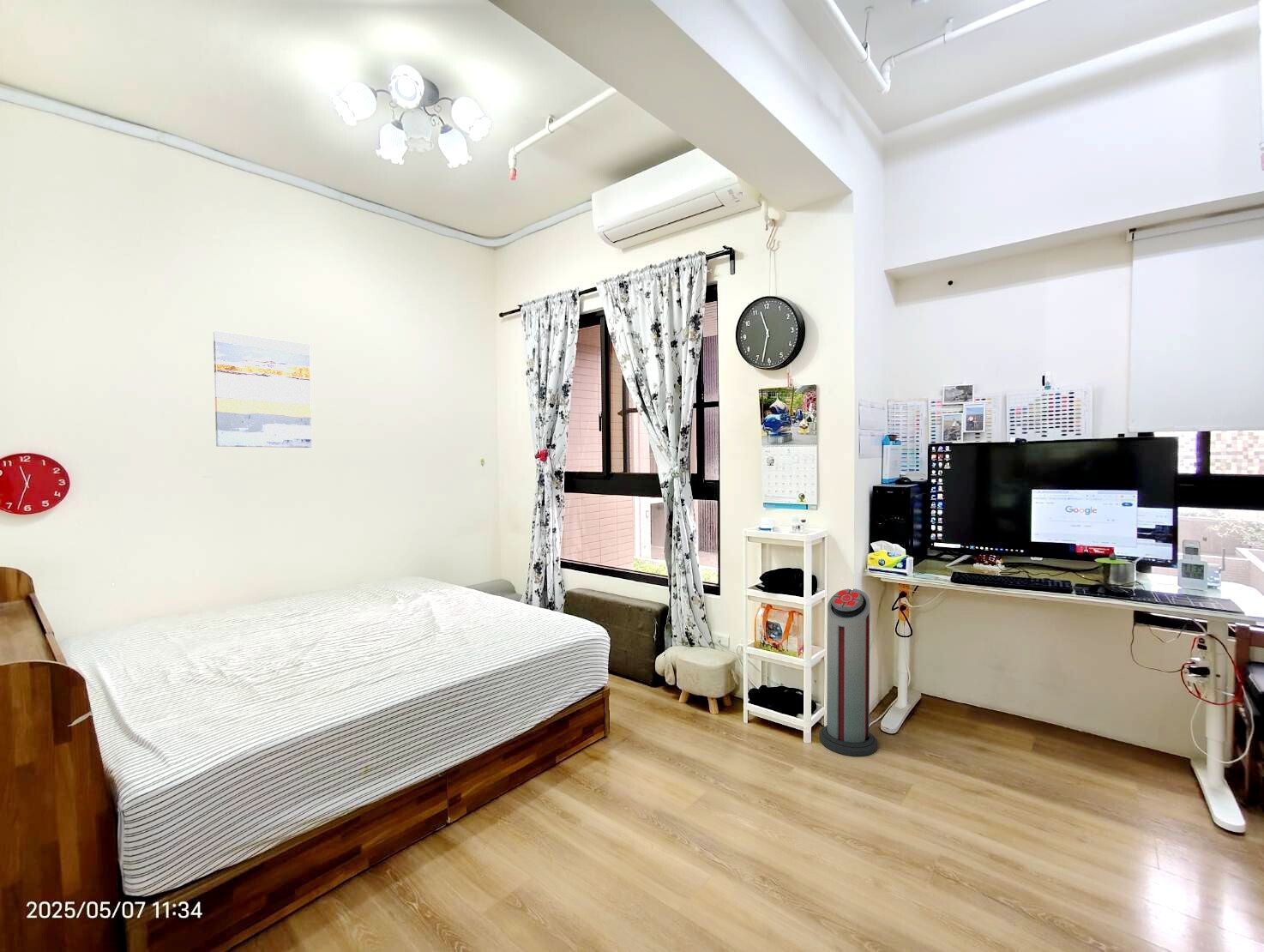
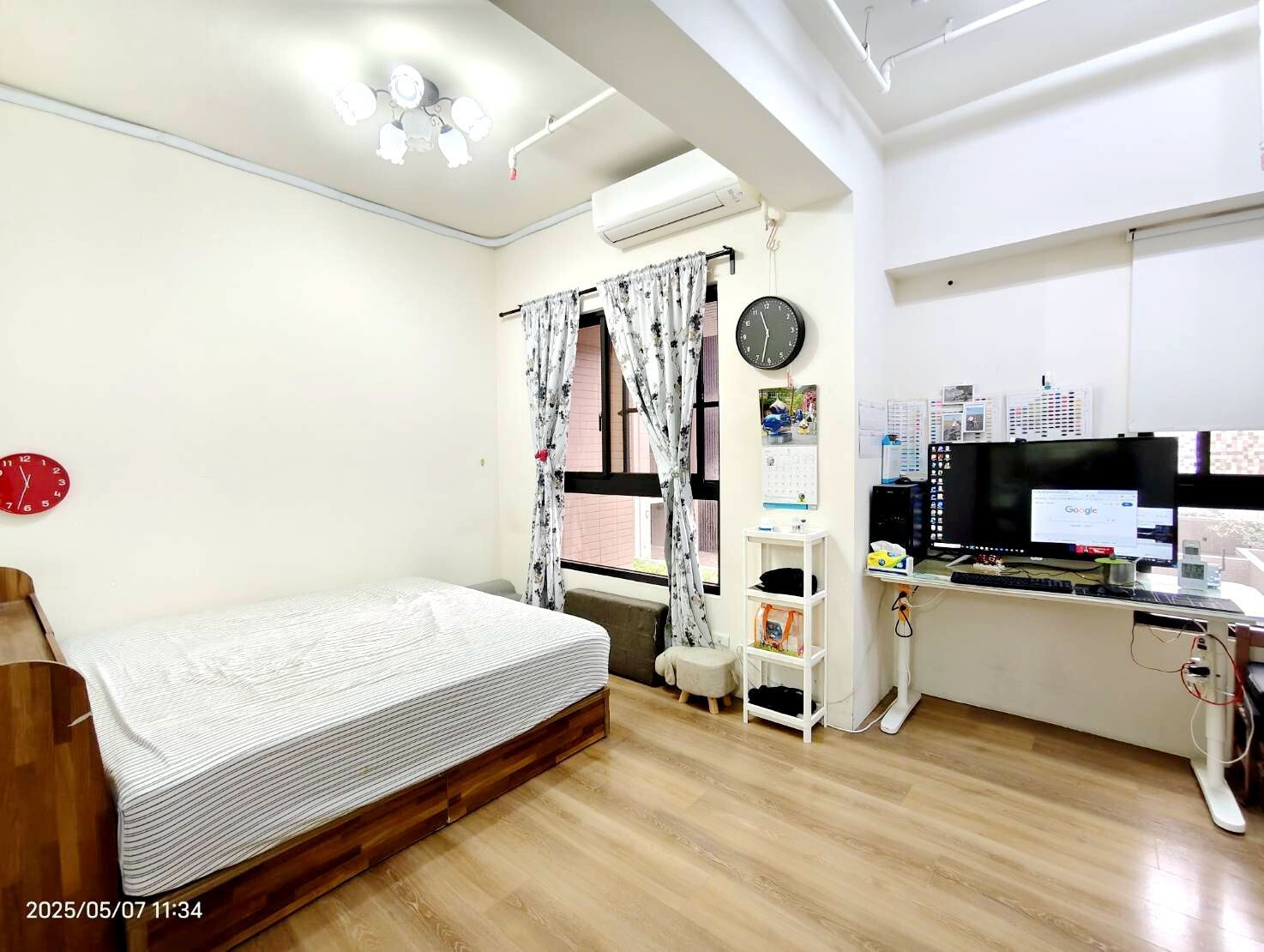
- wall art [213,330,312,449]
- air purifier [818,588,879,757]
